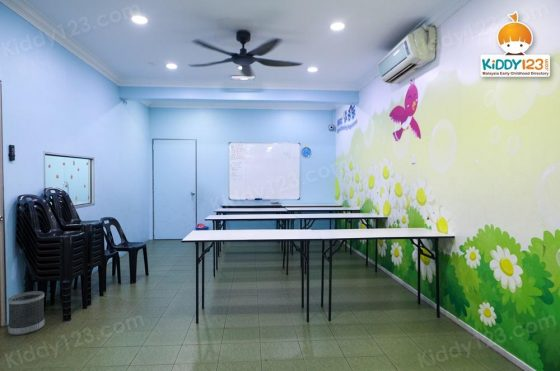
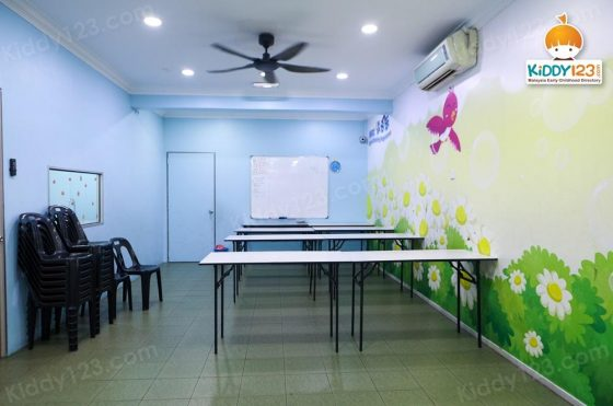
- wastebasket [7,290,45,336]
